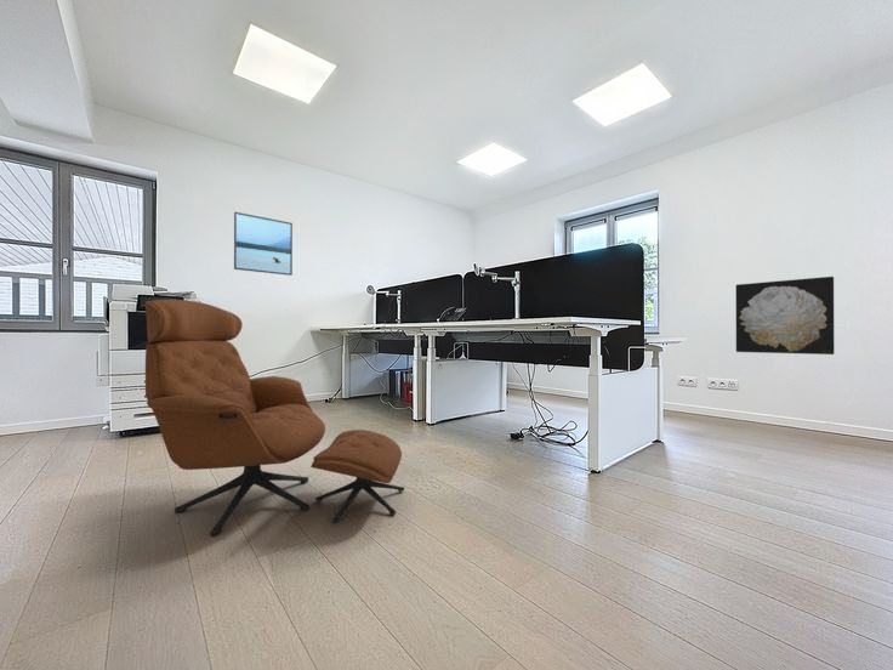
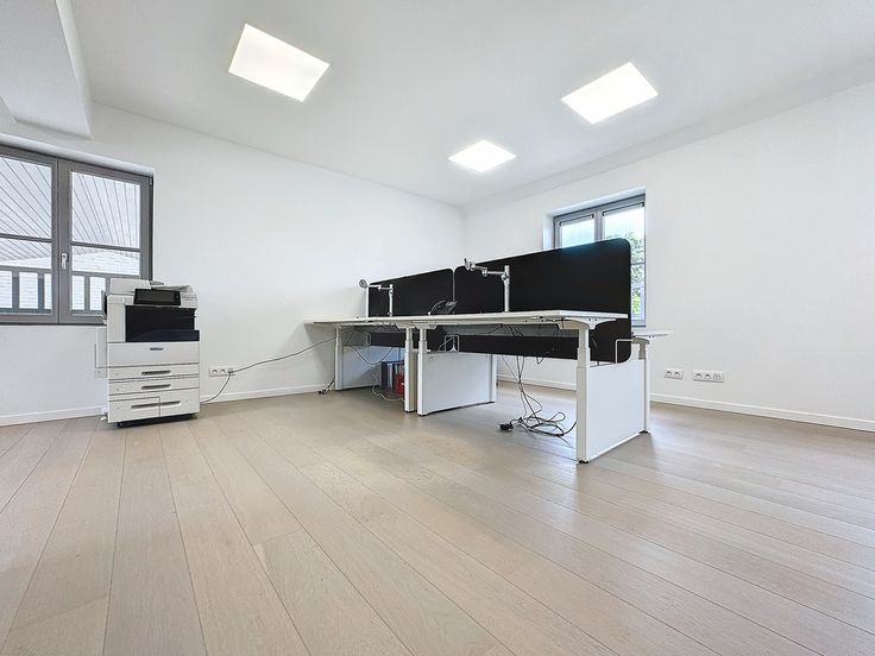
- armchair [144,299,405,538]
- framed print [233,211,294,277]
- wall art [735,276,835,356]
